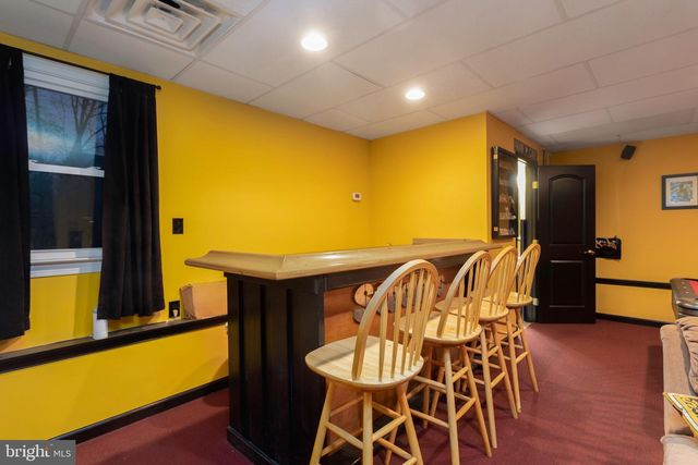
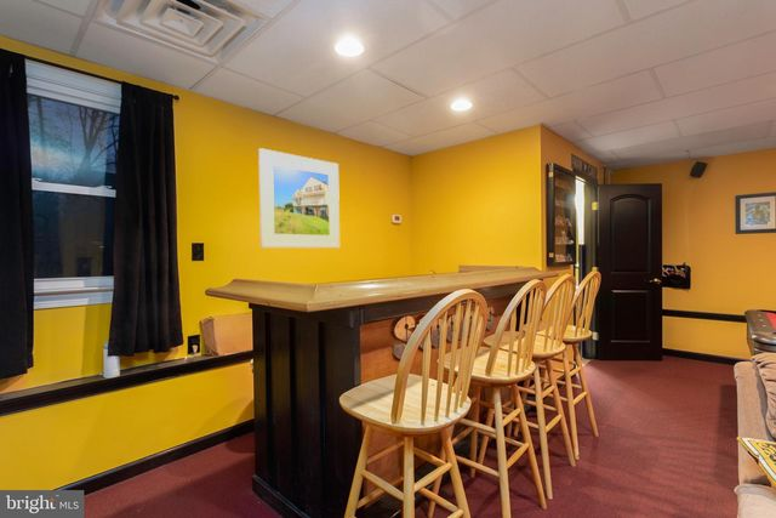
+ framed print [257,147,341,249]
